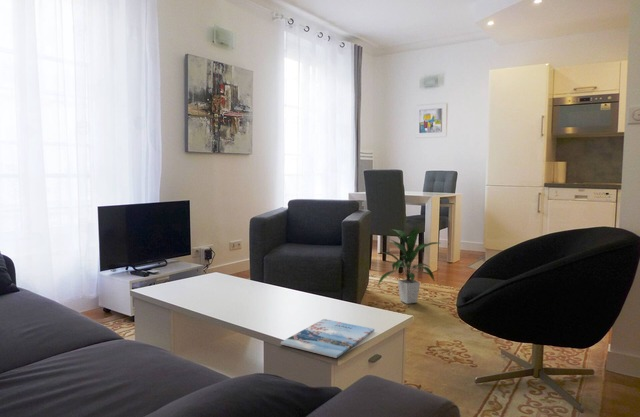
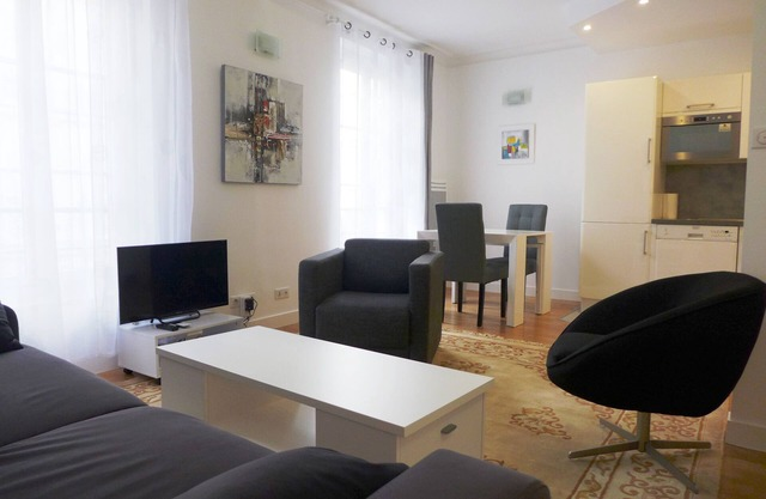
- magazine [280,318,375,359]
- indoor plant [376,225,440,305]
